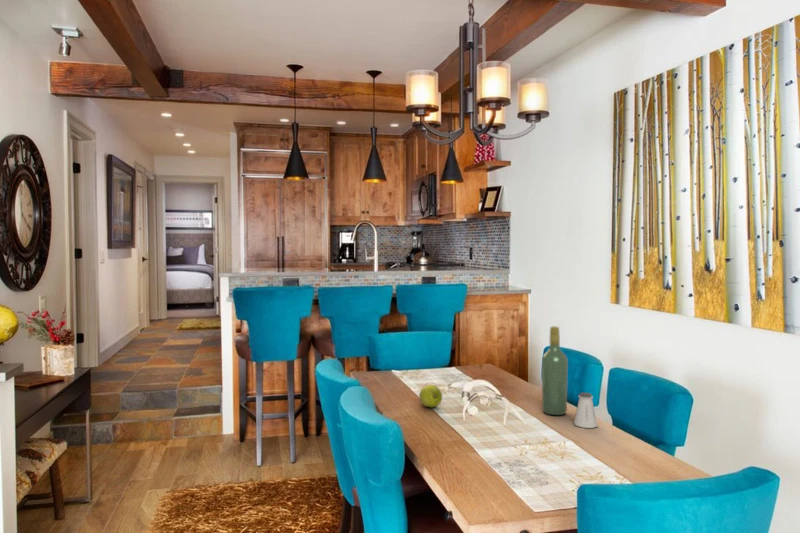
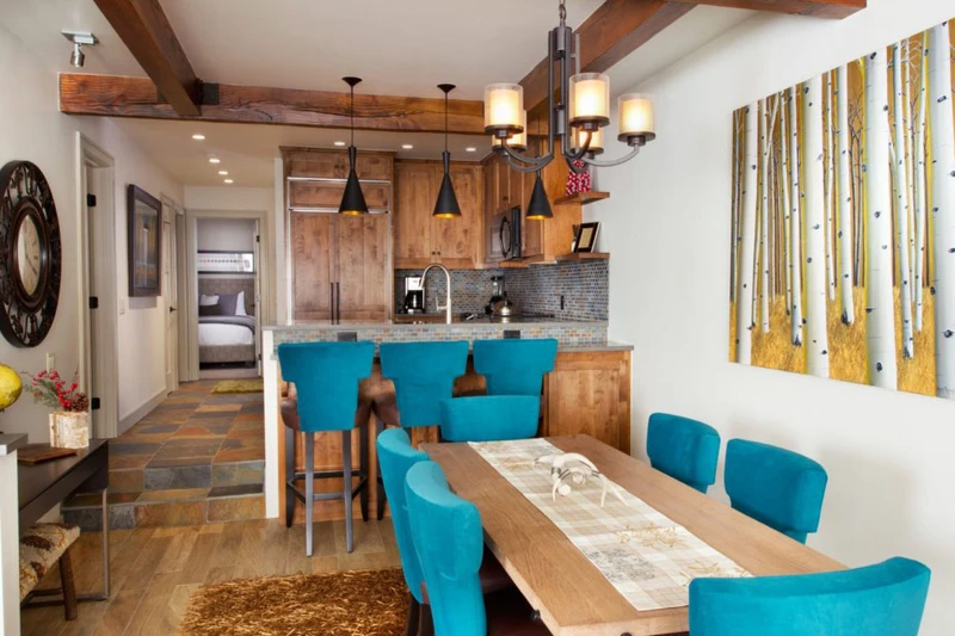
- apple [418,384,443,408]
- wine bottle [541,325,569,416]
- saltshaker [573,392,598,429]
